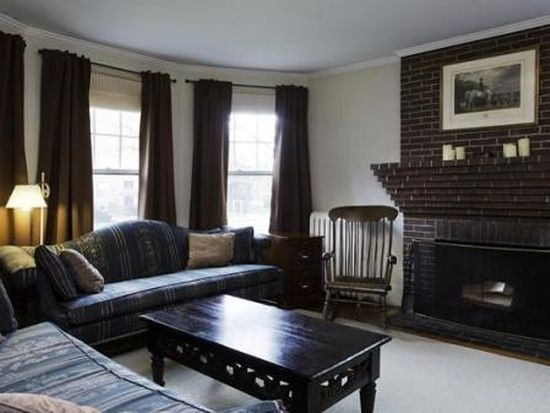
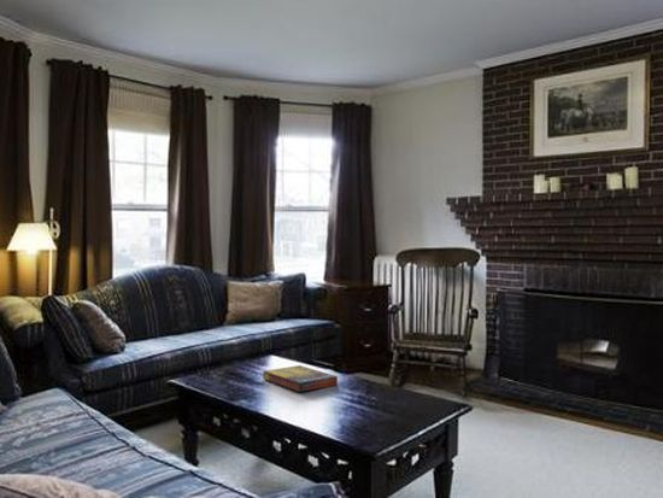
+ game compilation box [262,364,339,393]
